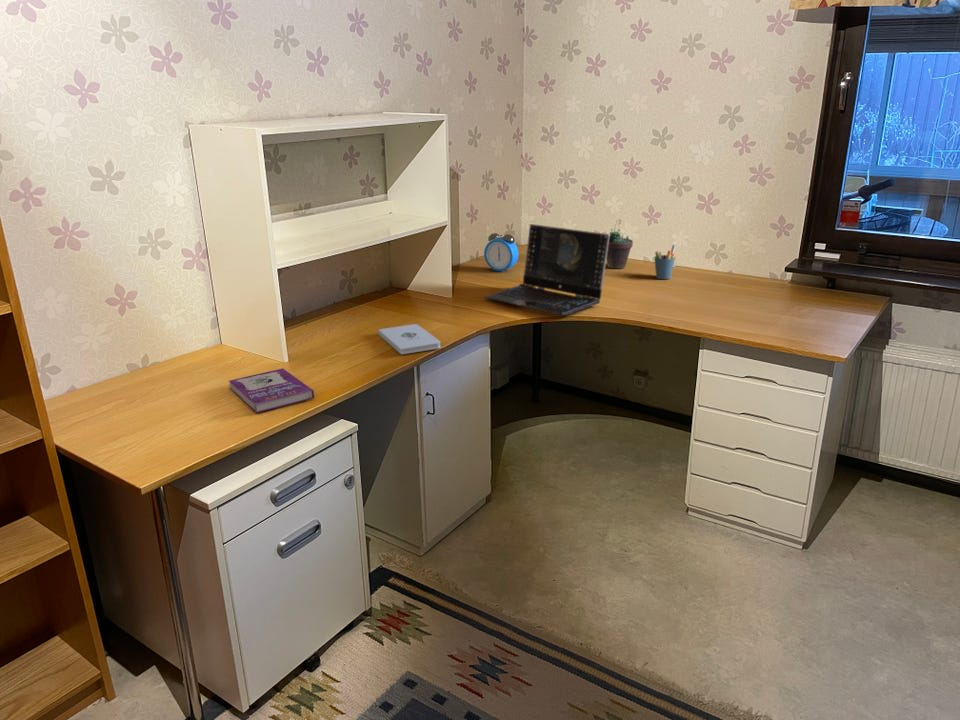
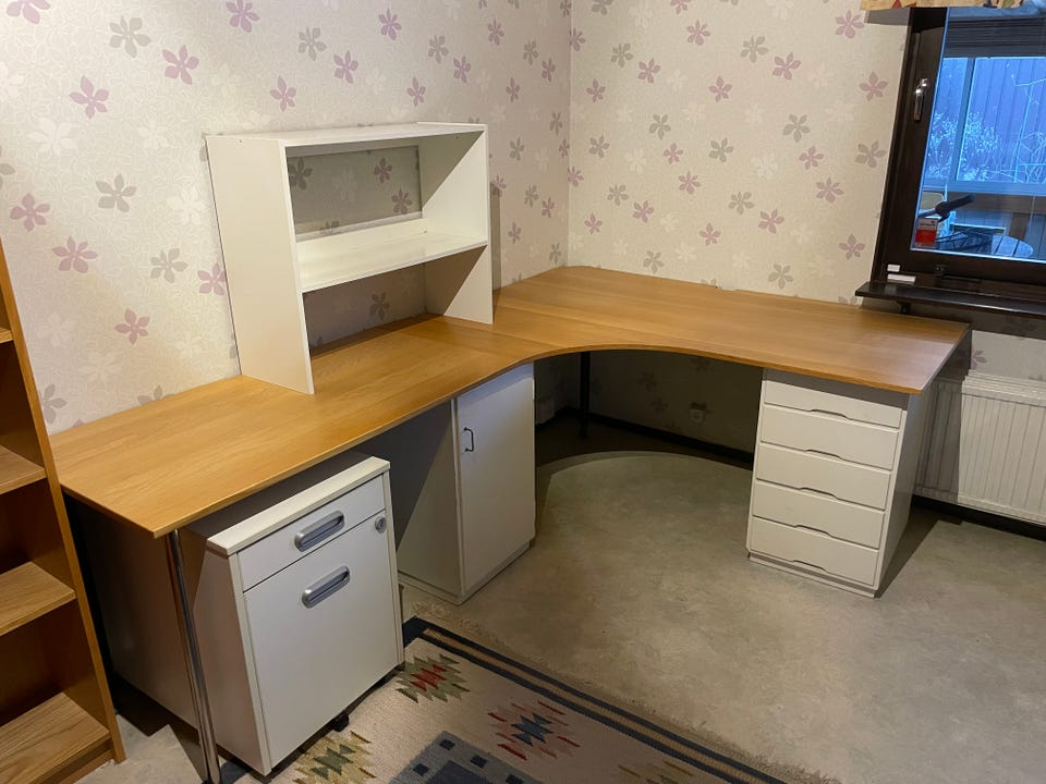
- succulent plant [606,218,634,269]
- alarm clock [483,232,520,273]
- laptop computer [482,223,610,316]
- notepad [377,323,442,355]
- book [228,367,315,414]
- pen holder [653,244,676,280]
